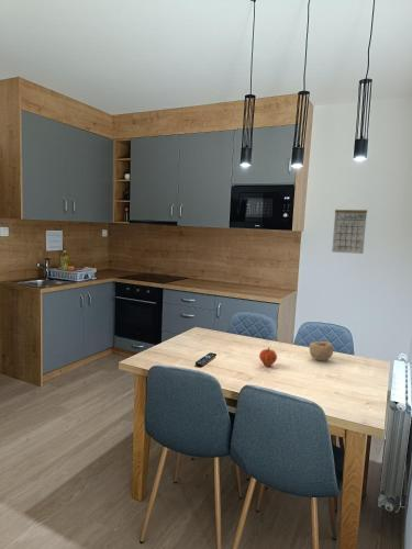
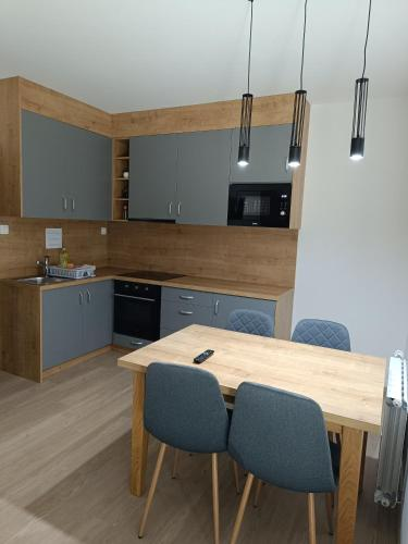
- calendar [331,199,368,255]
- fruit [258,346,278,368]
- bowl [308,340,334,362]
